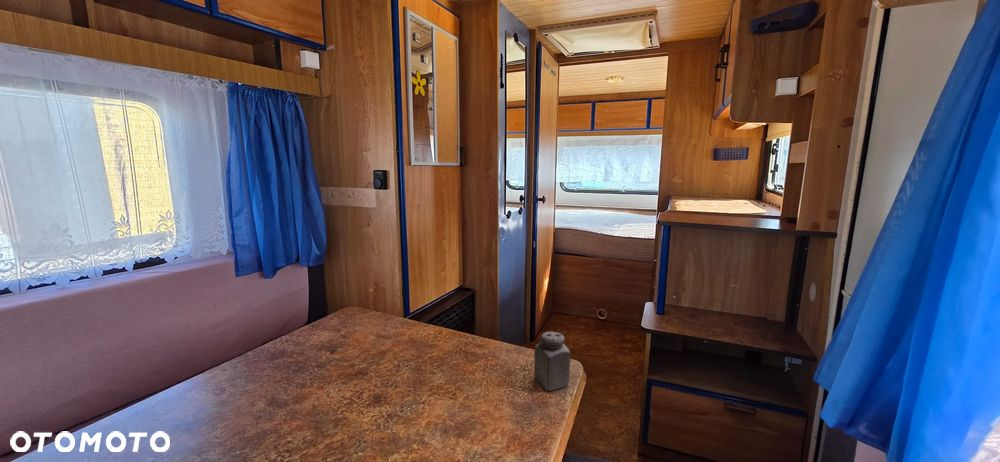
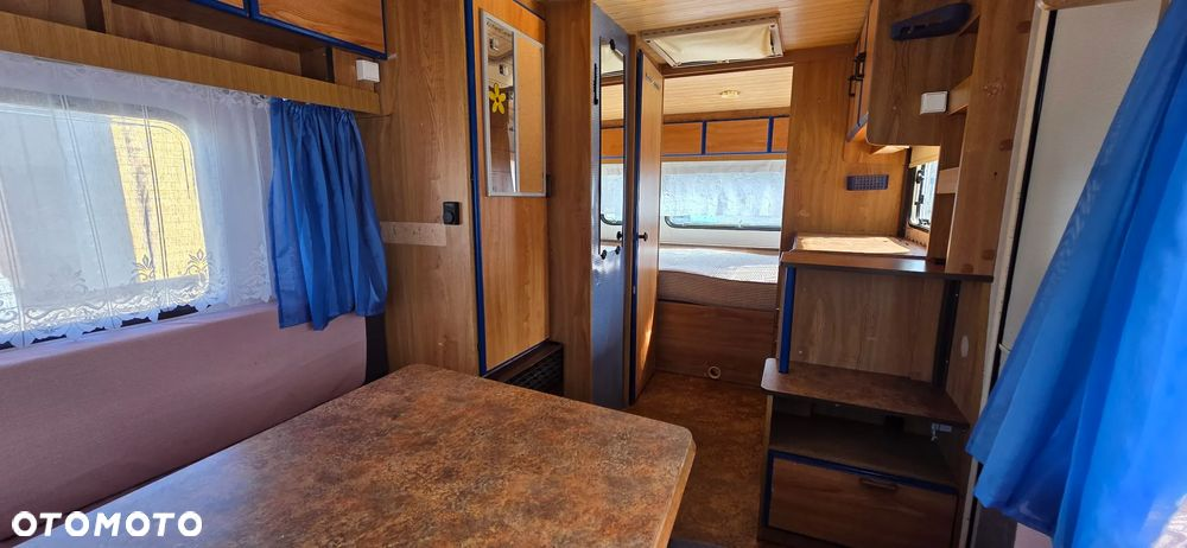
- salt shaker [533,331,571,392]
